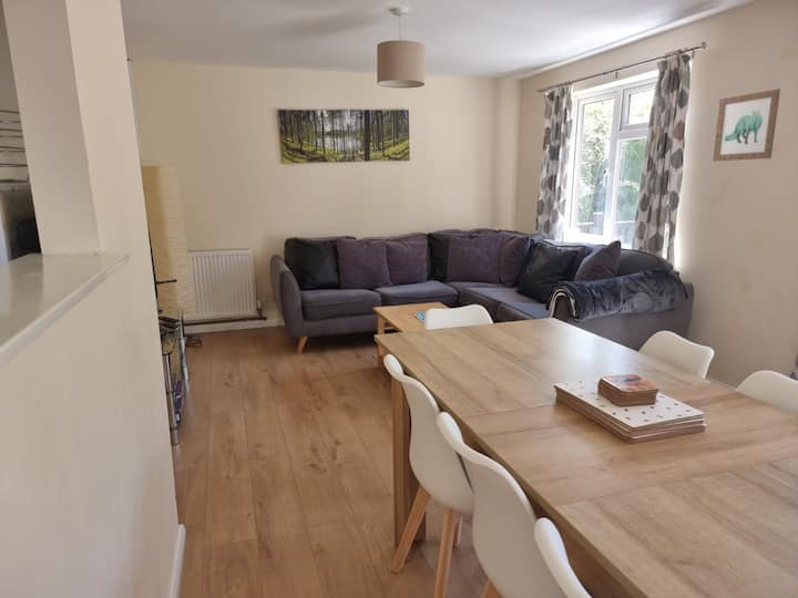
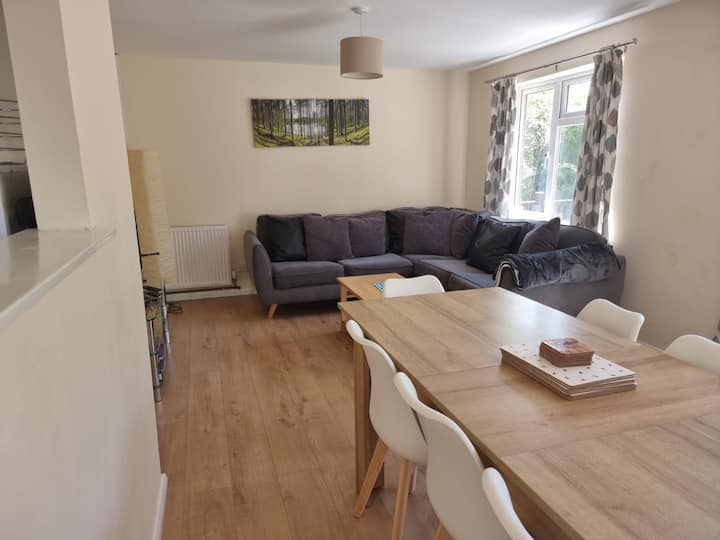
- wall art [712,87,781,163]
